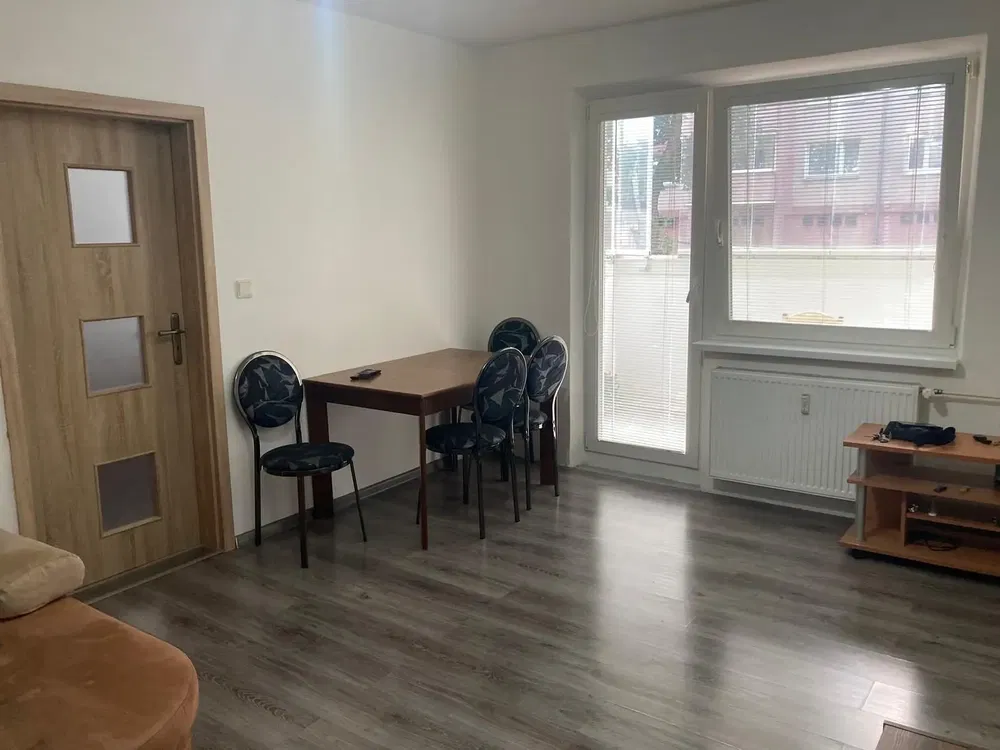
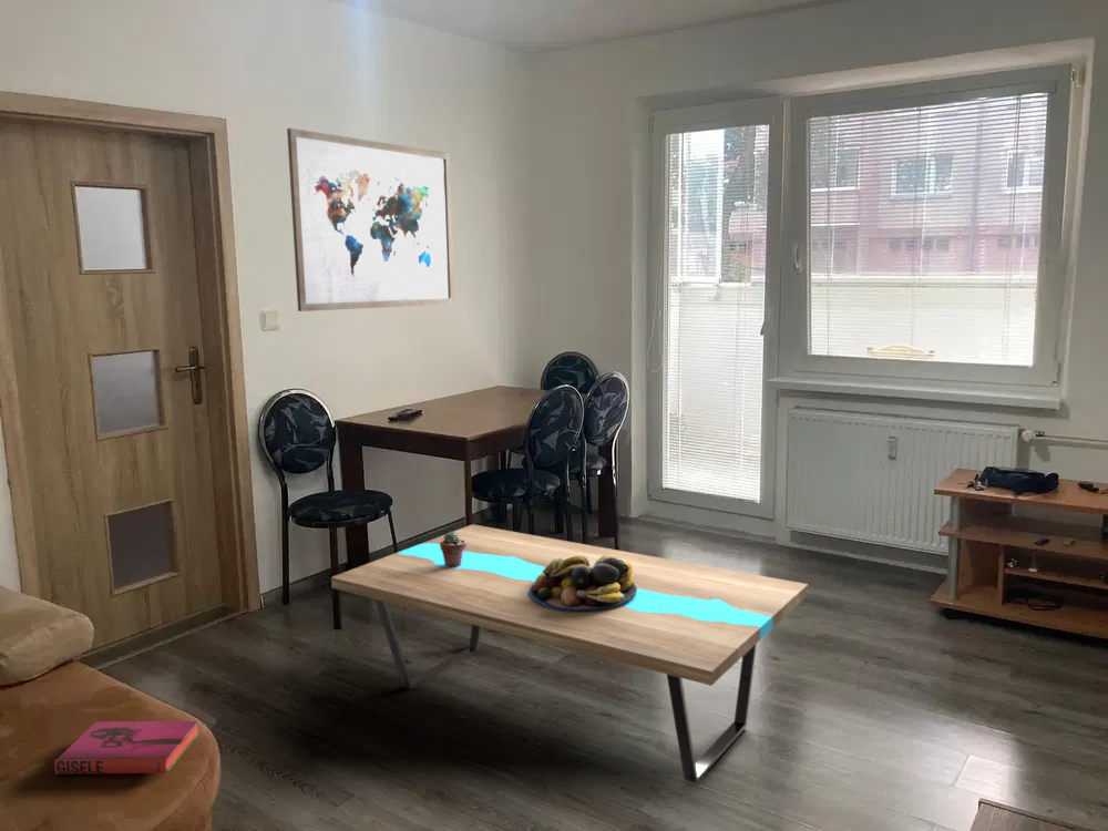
+ fruit bowl [530,555,637,612]
+ wall art [286,127,455,312]
+ coffee table [330,523,809,784]
+ potted succulent [440,531,466,567]
+ hardback book [53,720,201,774]
